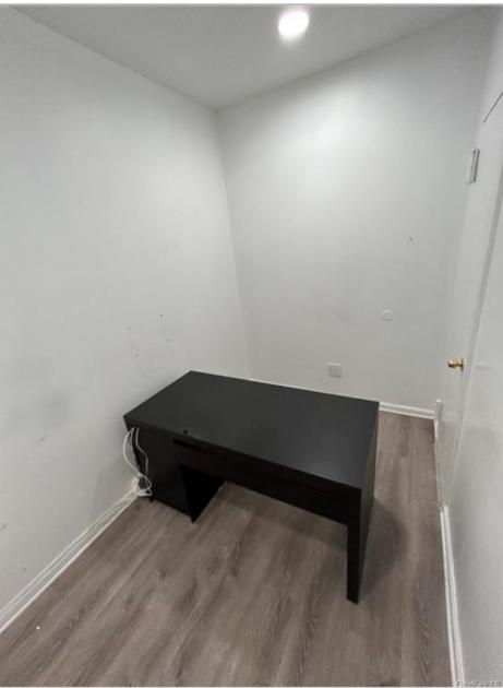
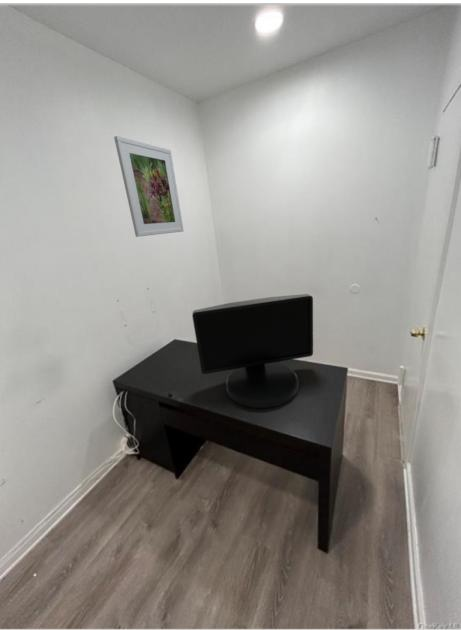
+ monitor [191,293,314,409]
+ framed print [113,135,185,238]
